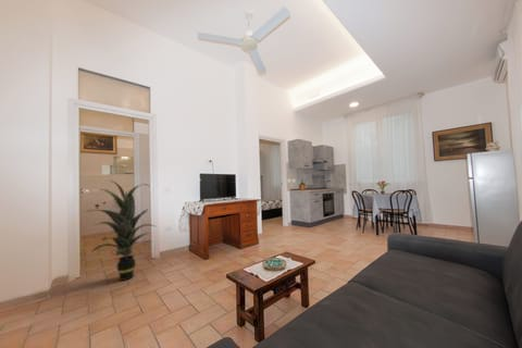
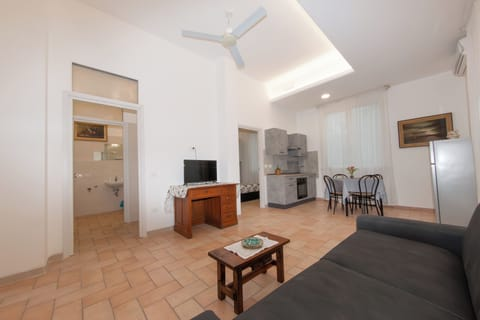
- indoor plant [86,179,159,282]
